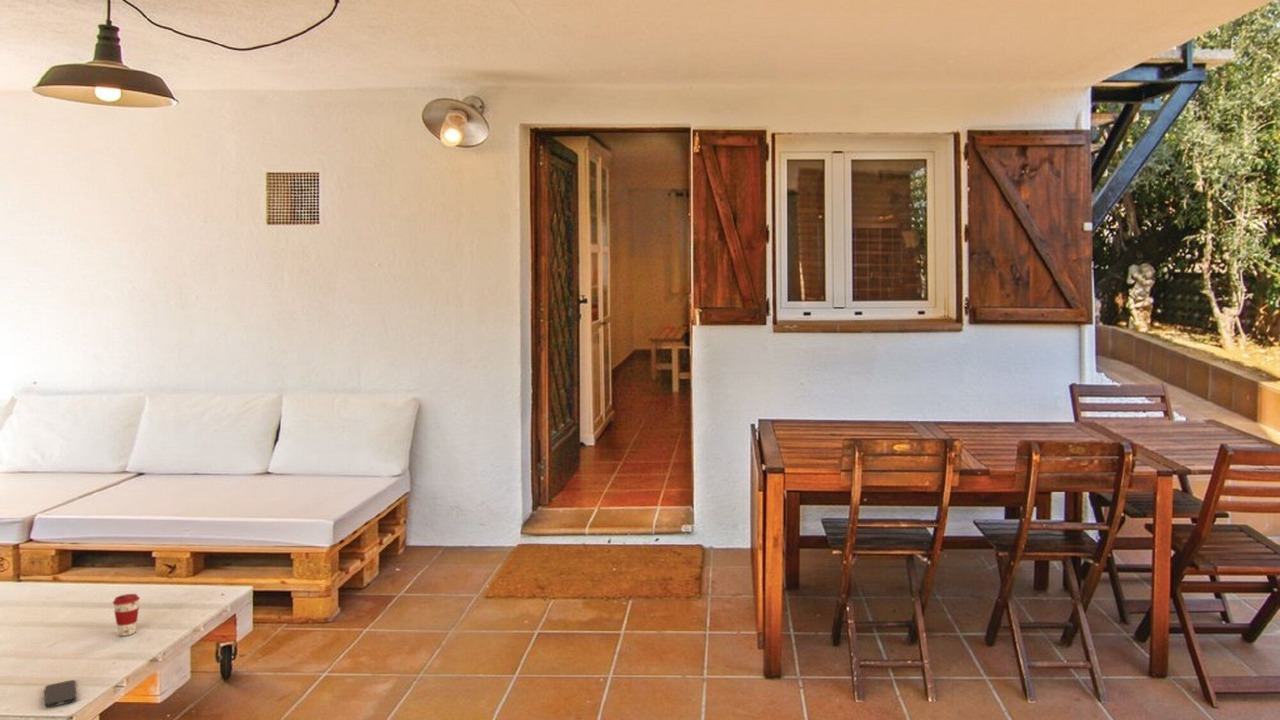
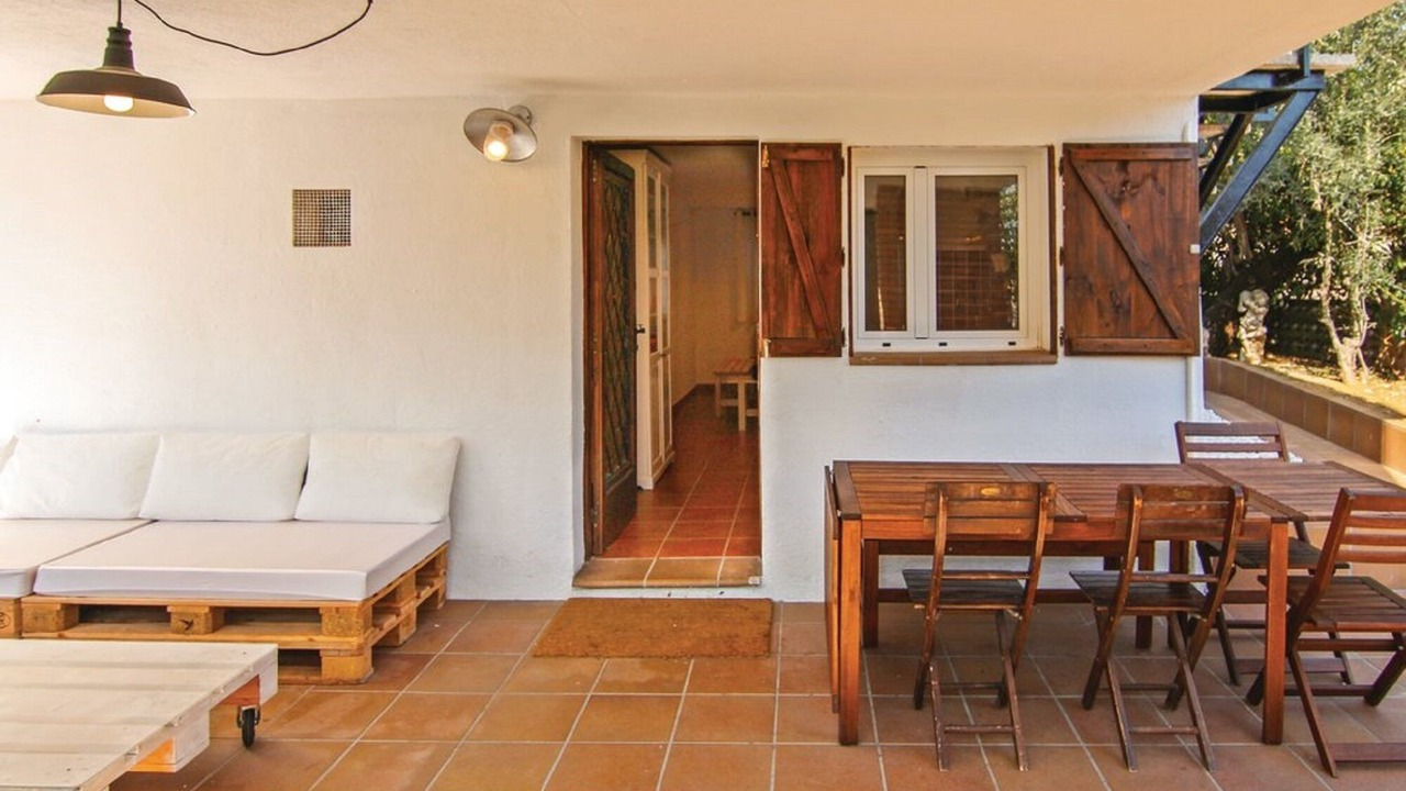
- coffee cup [112,593,141,637]
- smartphone [44,679,78,708]
